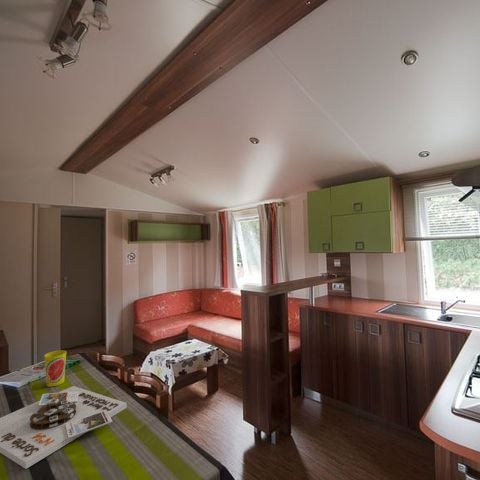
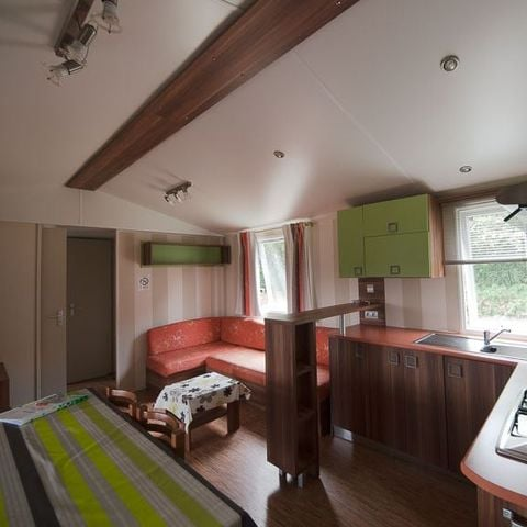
- cup [43,349,67,388]
- board game [0,385,128,470]
